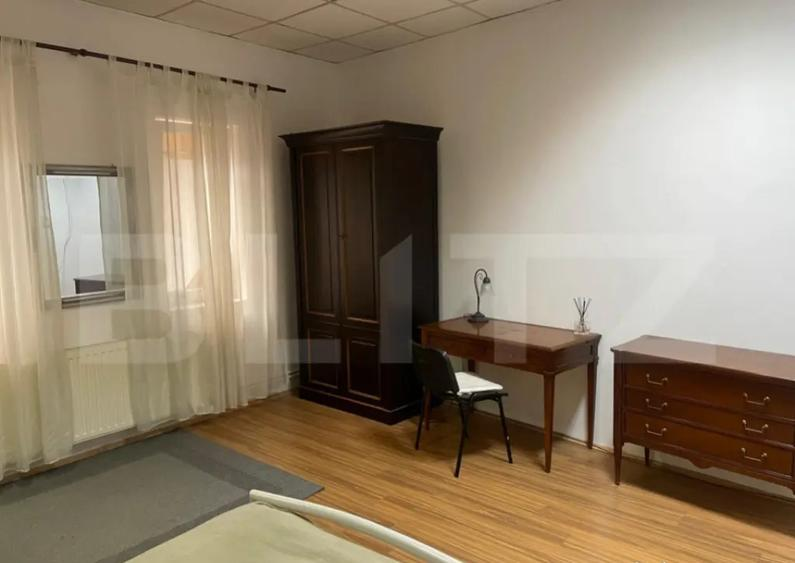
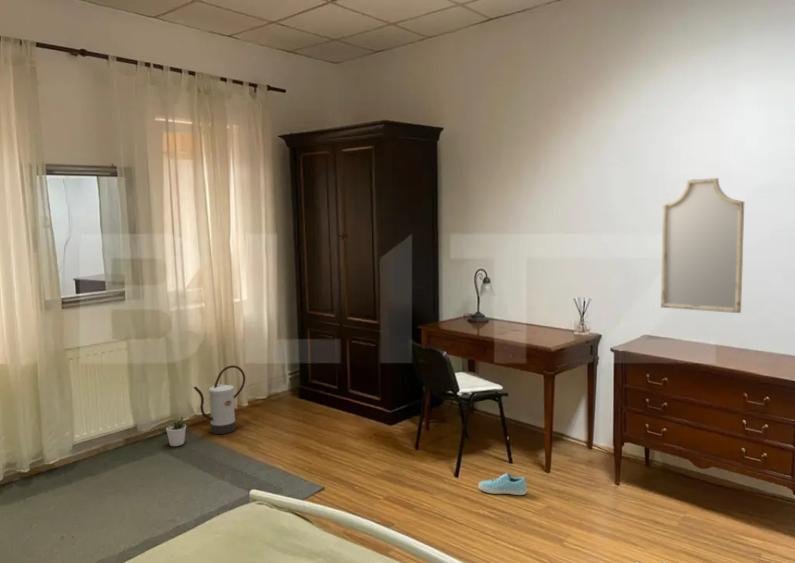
+ potted plant [165,414,187,447]
+ sneaker [477,472,528,496]
+ watering can [192,364,246,435]
+ home mirror [660,177,745,314]
